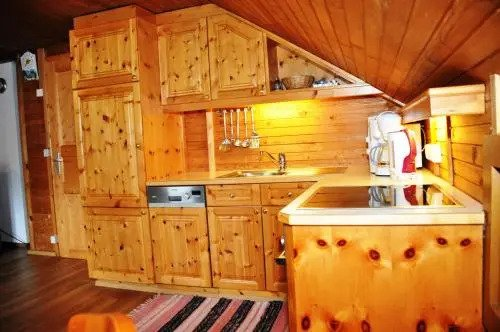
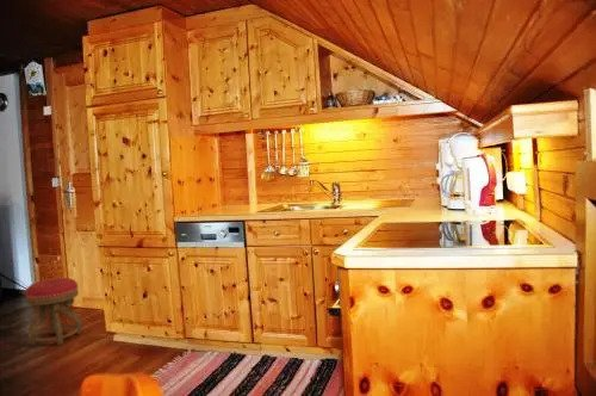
+ stool [25,277,83,346]
